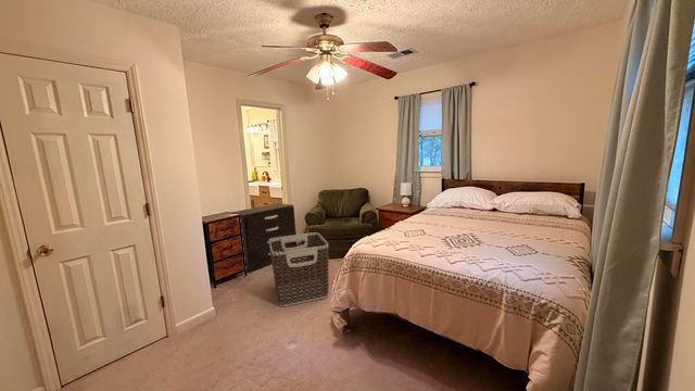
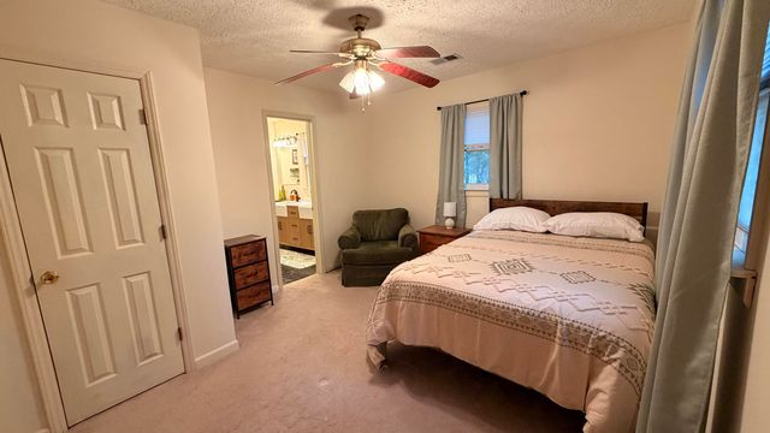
- clothes hamper [269,231,330,307]
- dresser [230,202,298,274]
